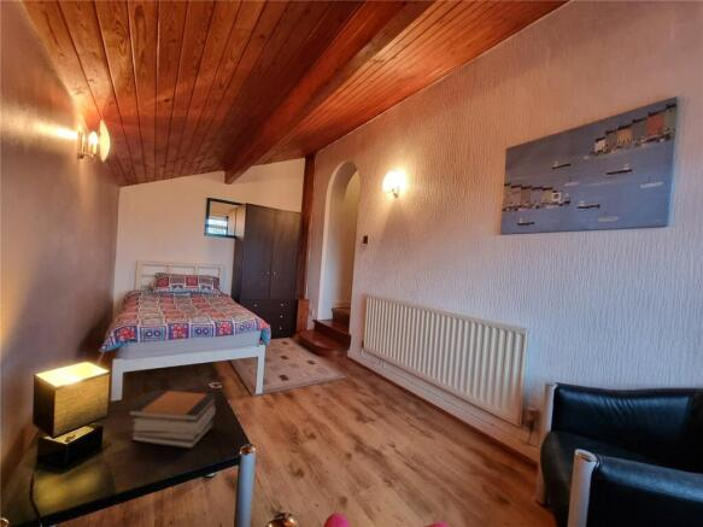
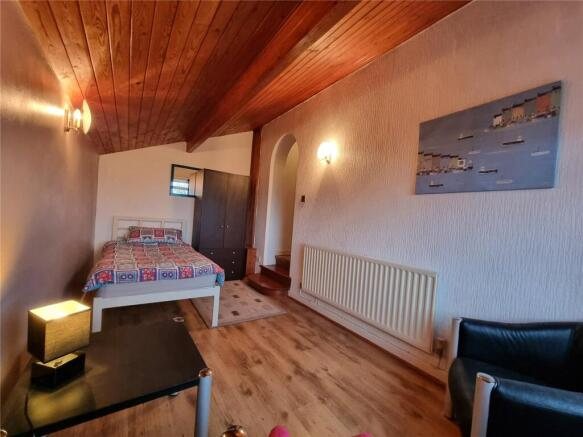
- book stack [125,390,218,450]
